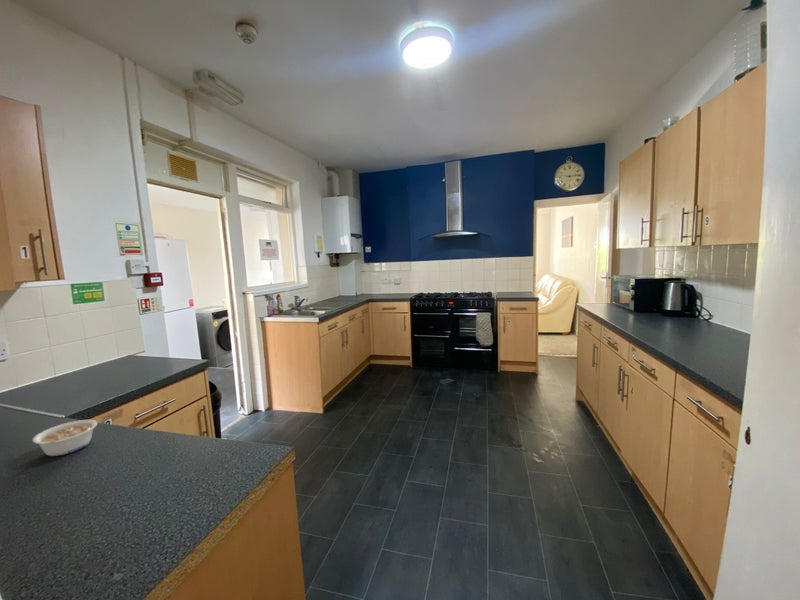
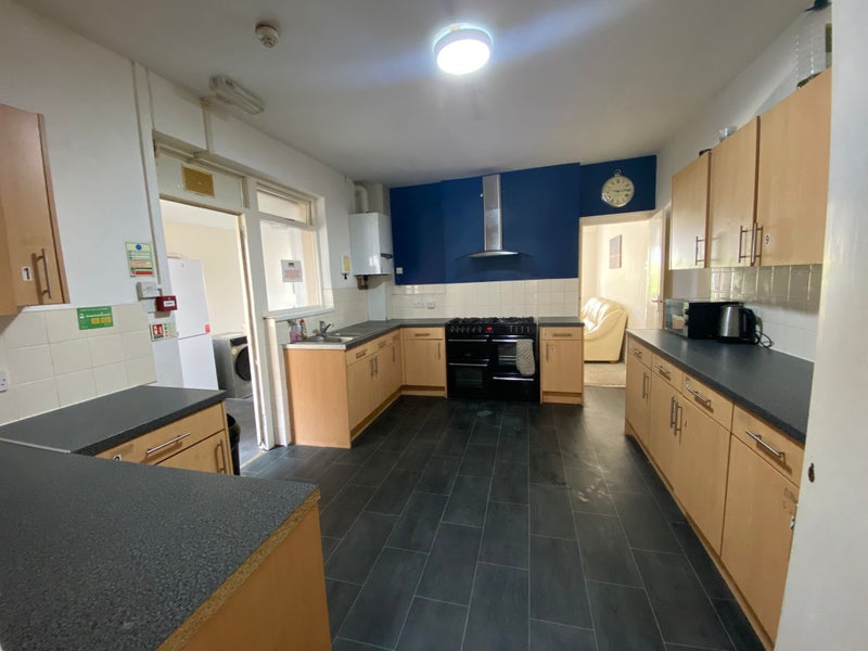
- legume [31,419,98,457]
